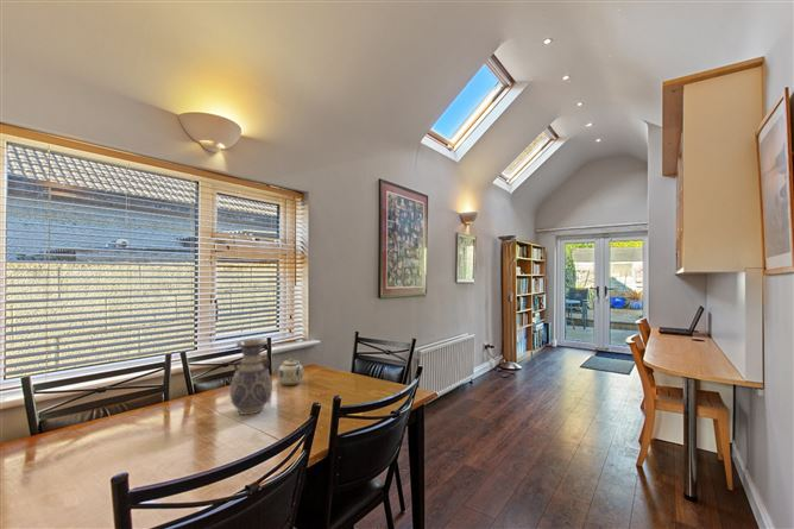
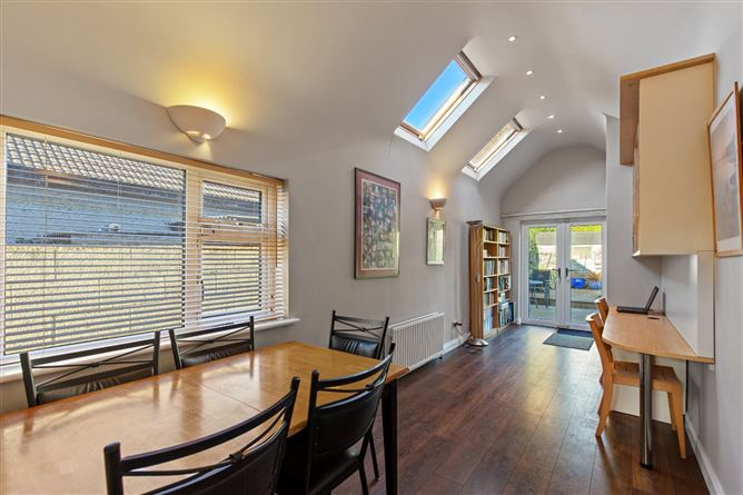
- teapot [277,358,304,386]
- vase [228,338,273,416]
